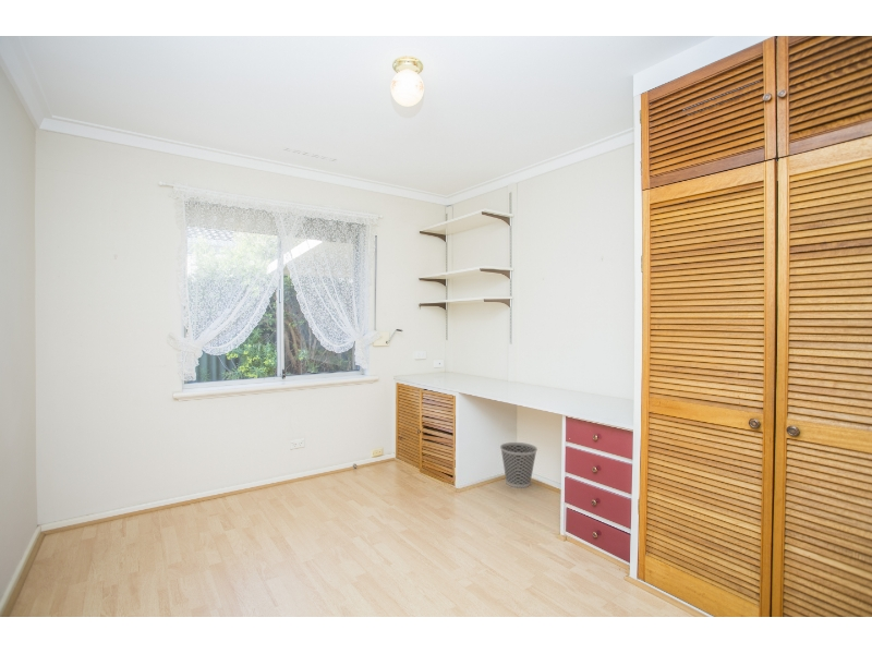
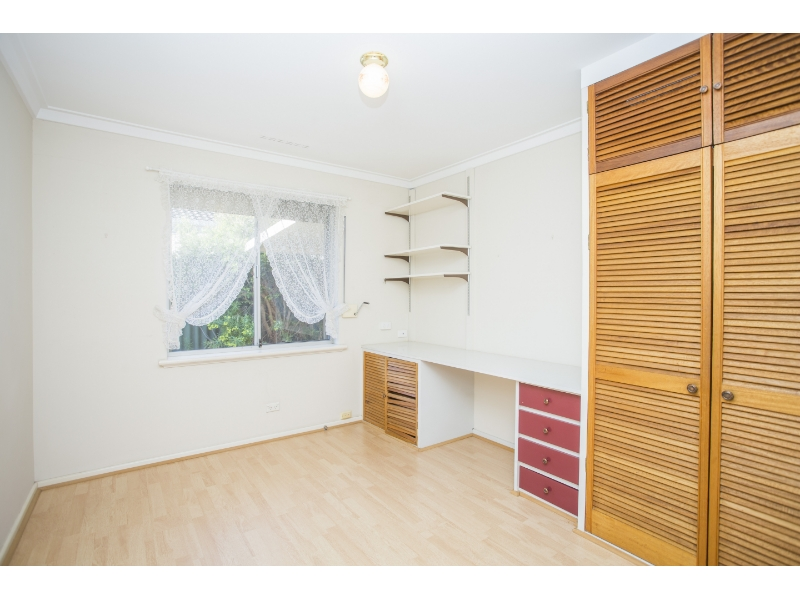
- wastebasket [499,441,538,488]
